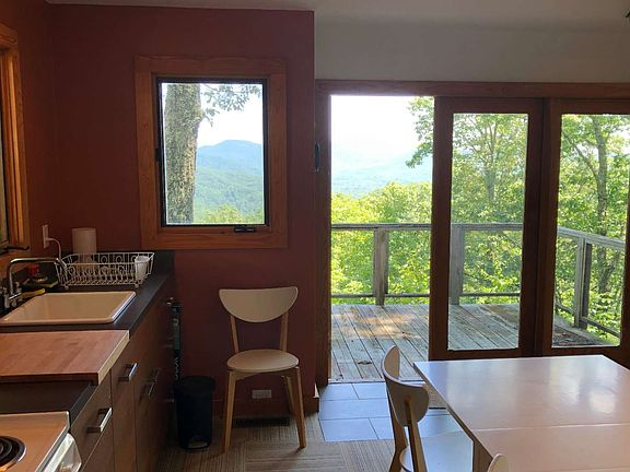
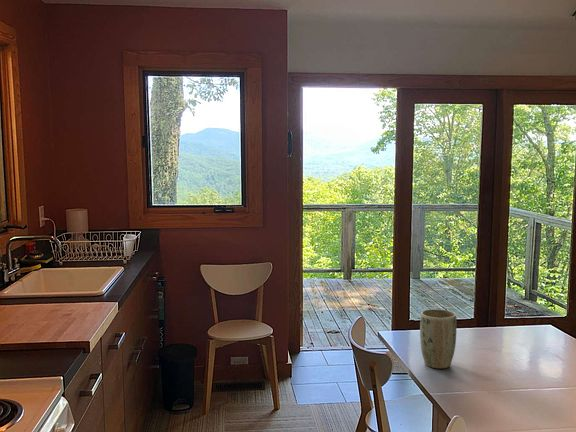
+ plant pot [419,308,457,369]
